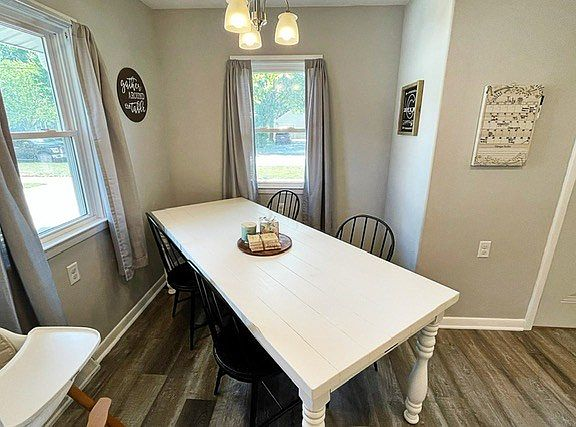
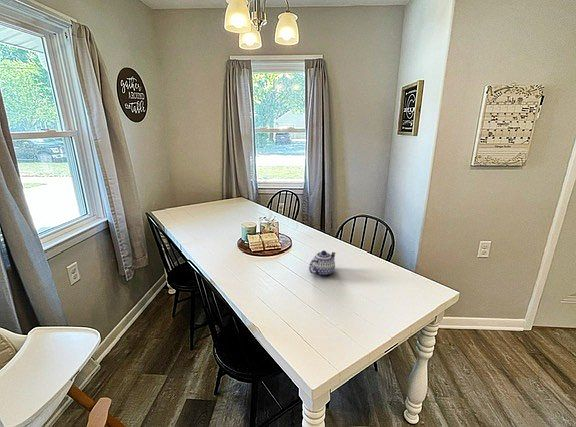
+ teapot [308,249,336,277]
